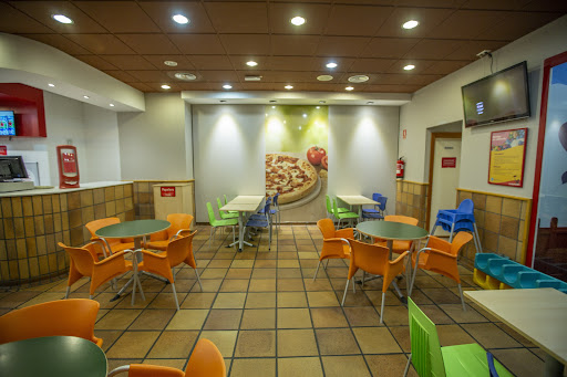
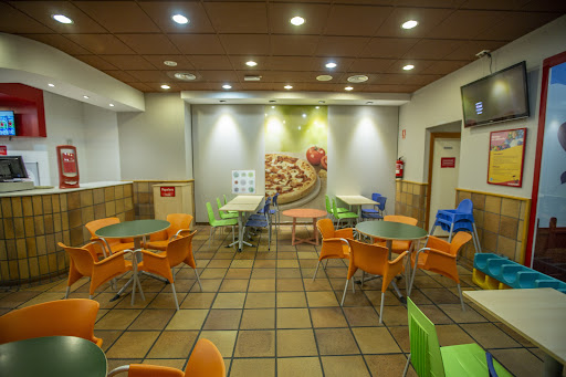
+ wall art [230,169,256,195]
+ dining table [281,208,328,247]
